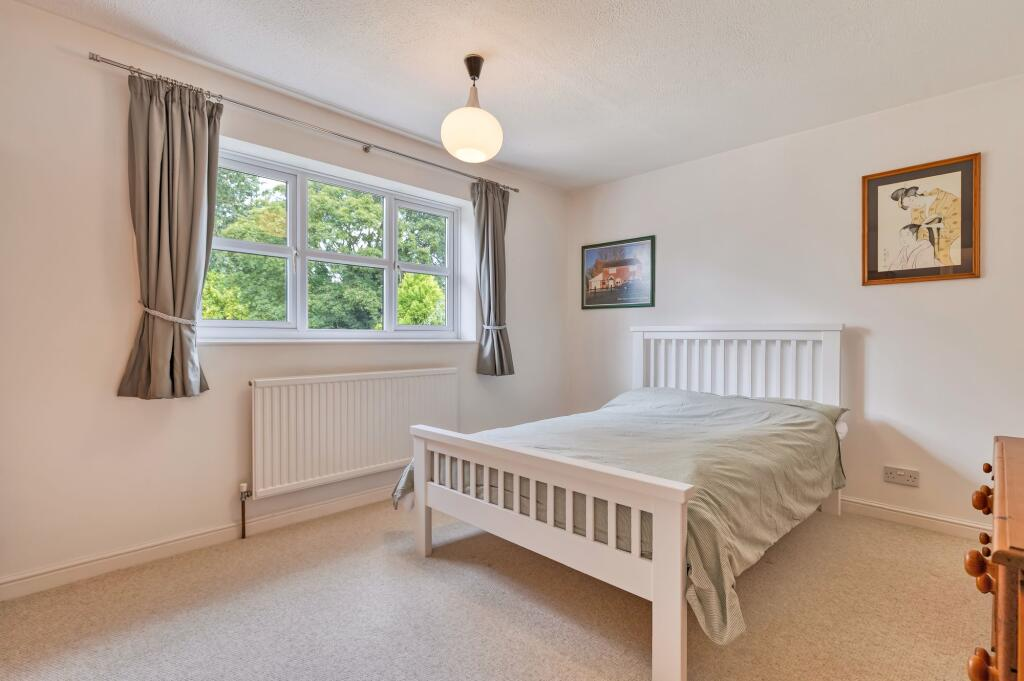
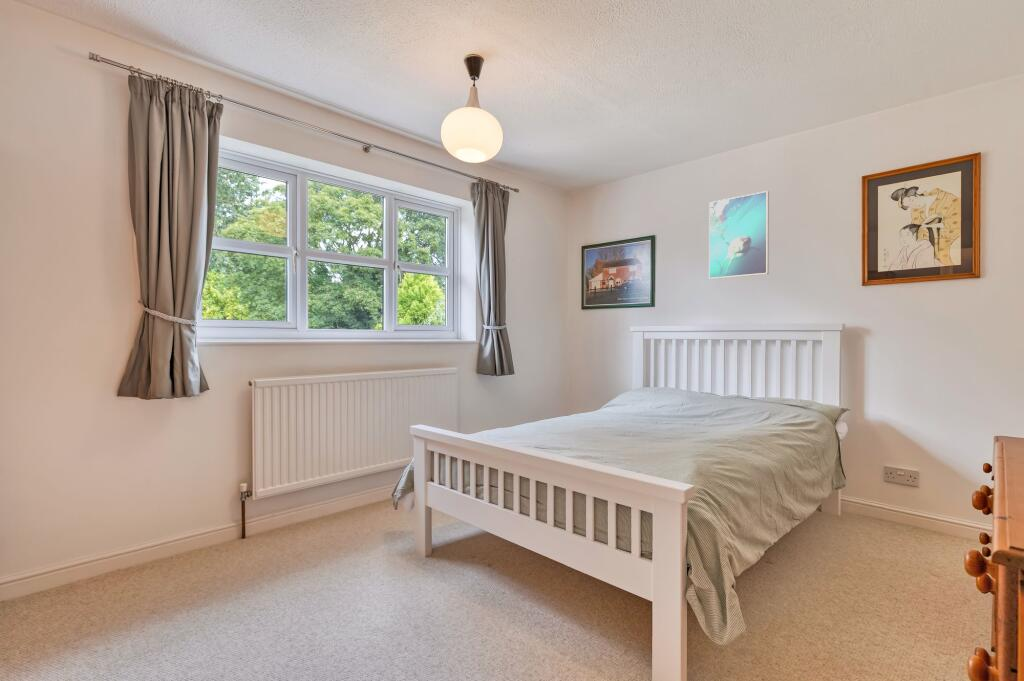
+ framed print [708,190,770,280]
